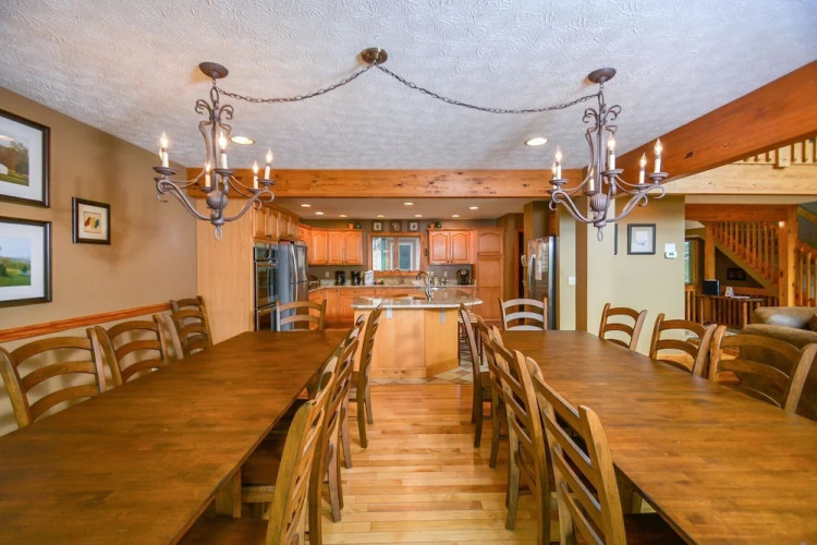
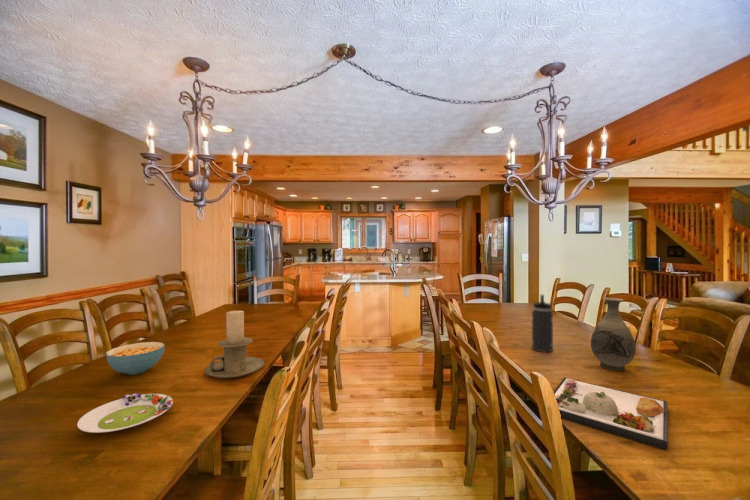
+ salad plate [76,392,174,434]
+ thermos bottle [531,294,554,353]
+ dinner plate [553,377,669,451]
+ candle holder [203,310,266,379]
+ cereal bowl [105,341,166,376]
+ vase [590,297,637,372]
